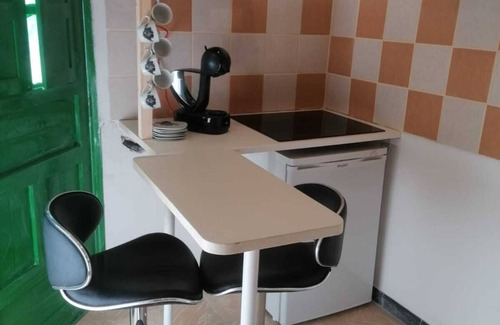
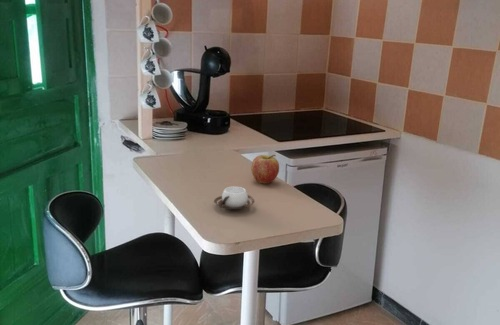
+ fruit [250,154,280,185]
+ cup [213,186,256,210]
